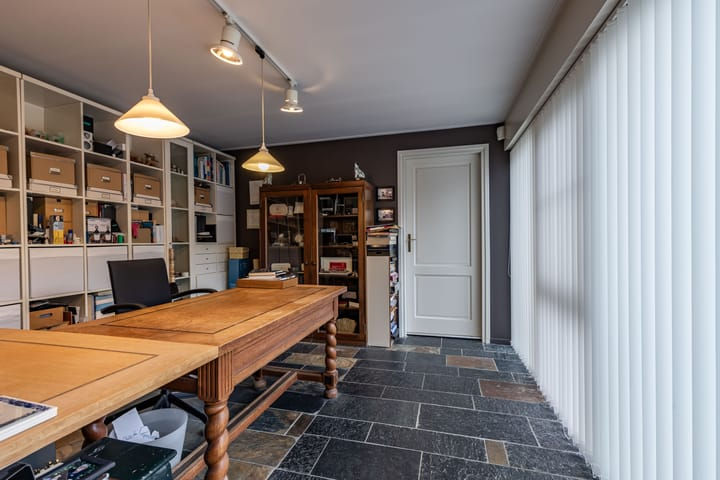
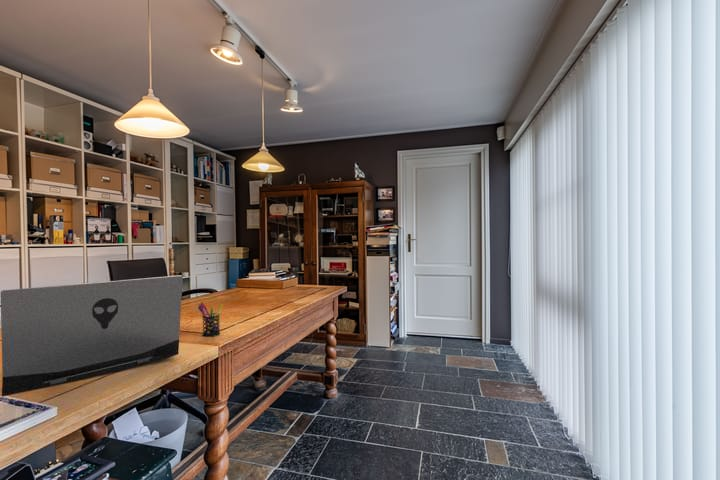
+ pen holder [197,301,224,337]
+ laptop [0,274,184,398]
